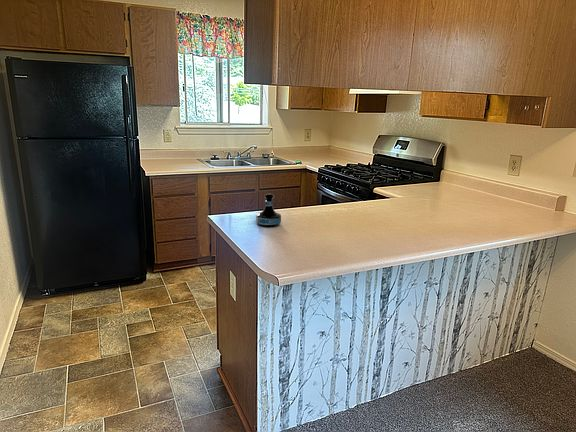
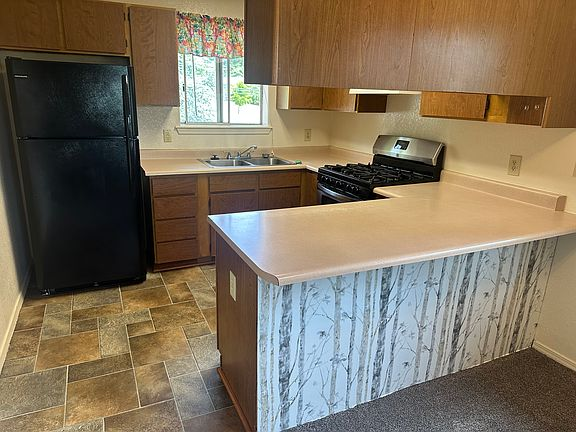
- tequila bottle [255,192,282,228]
